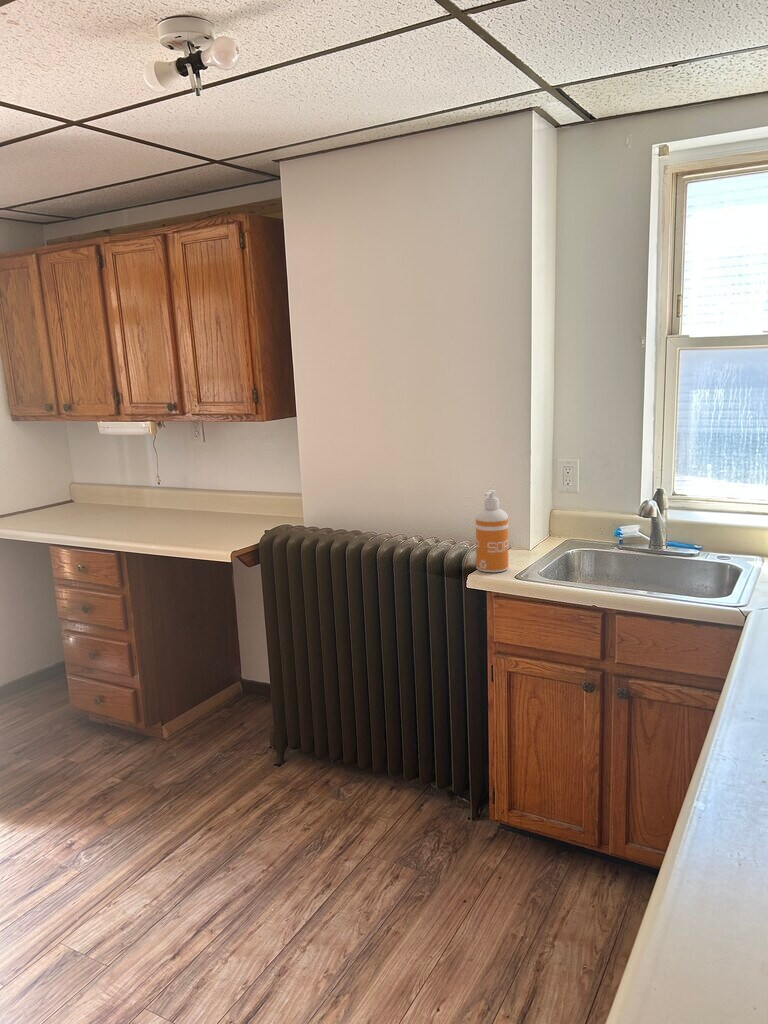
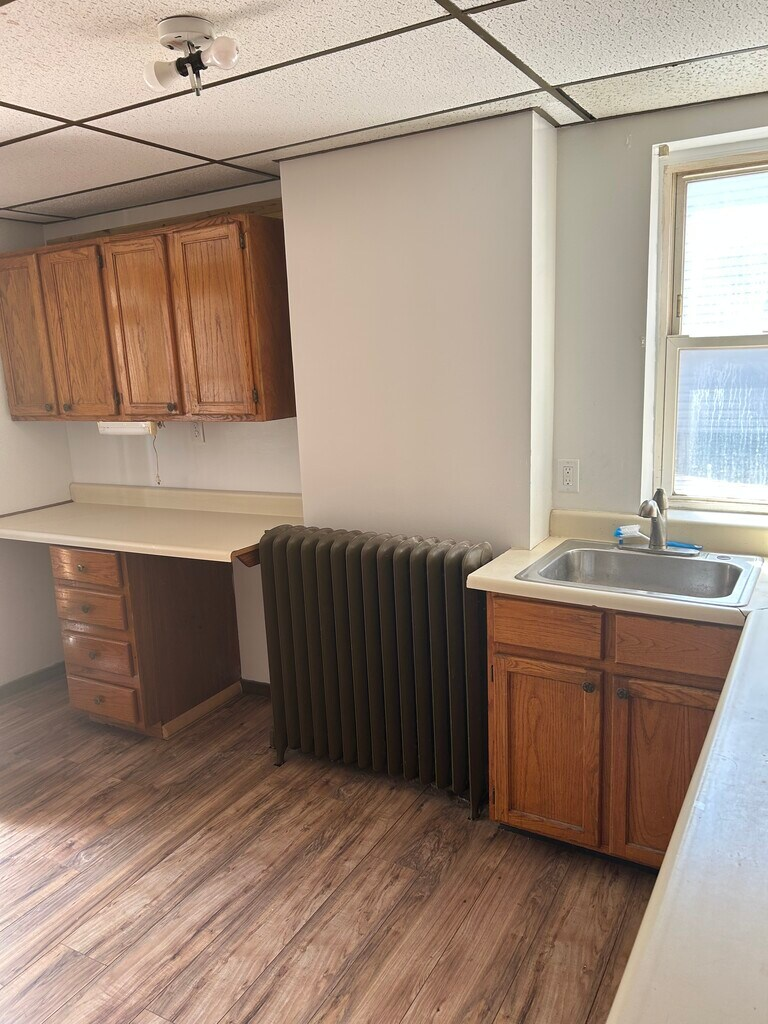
- soap dispenser [475,489,509,573]
